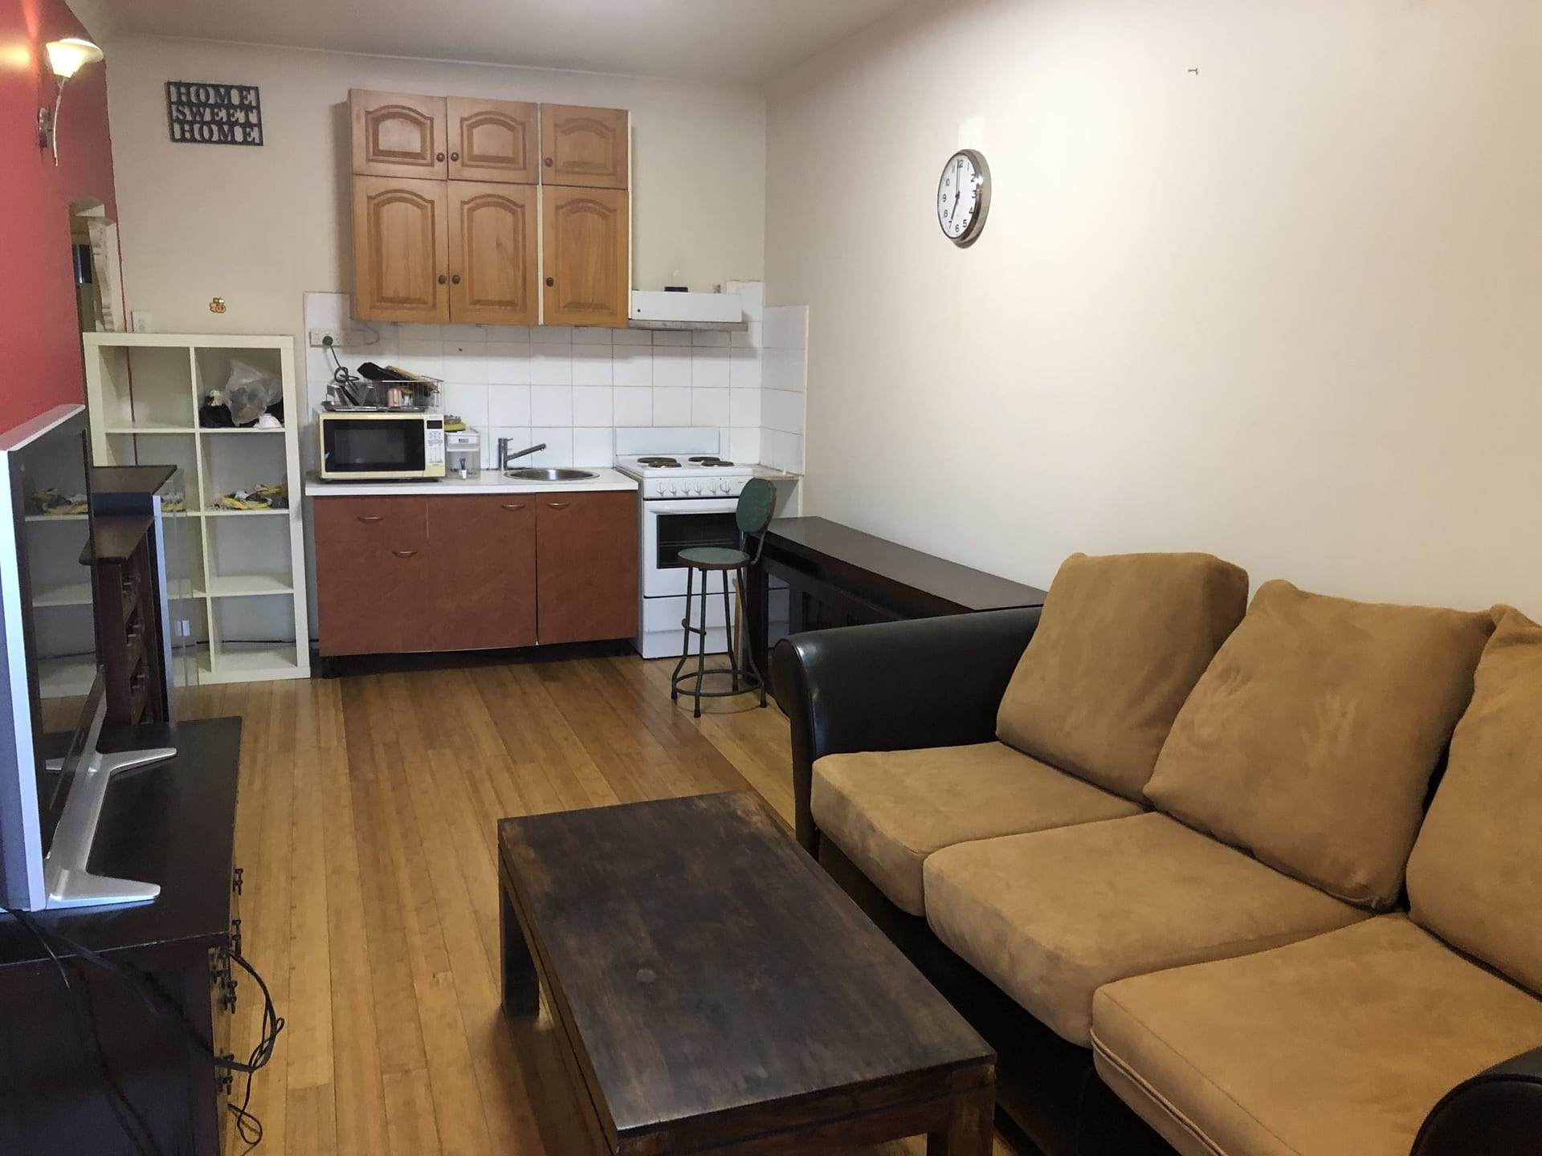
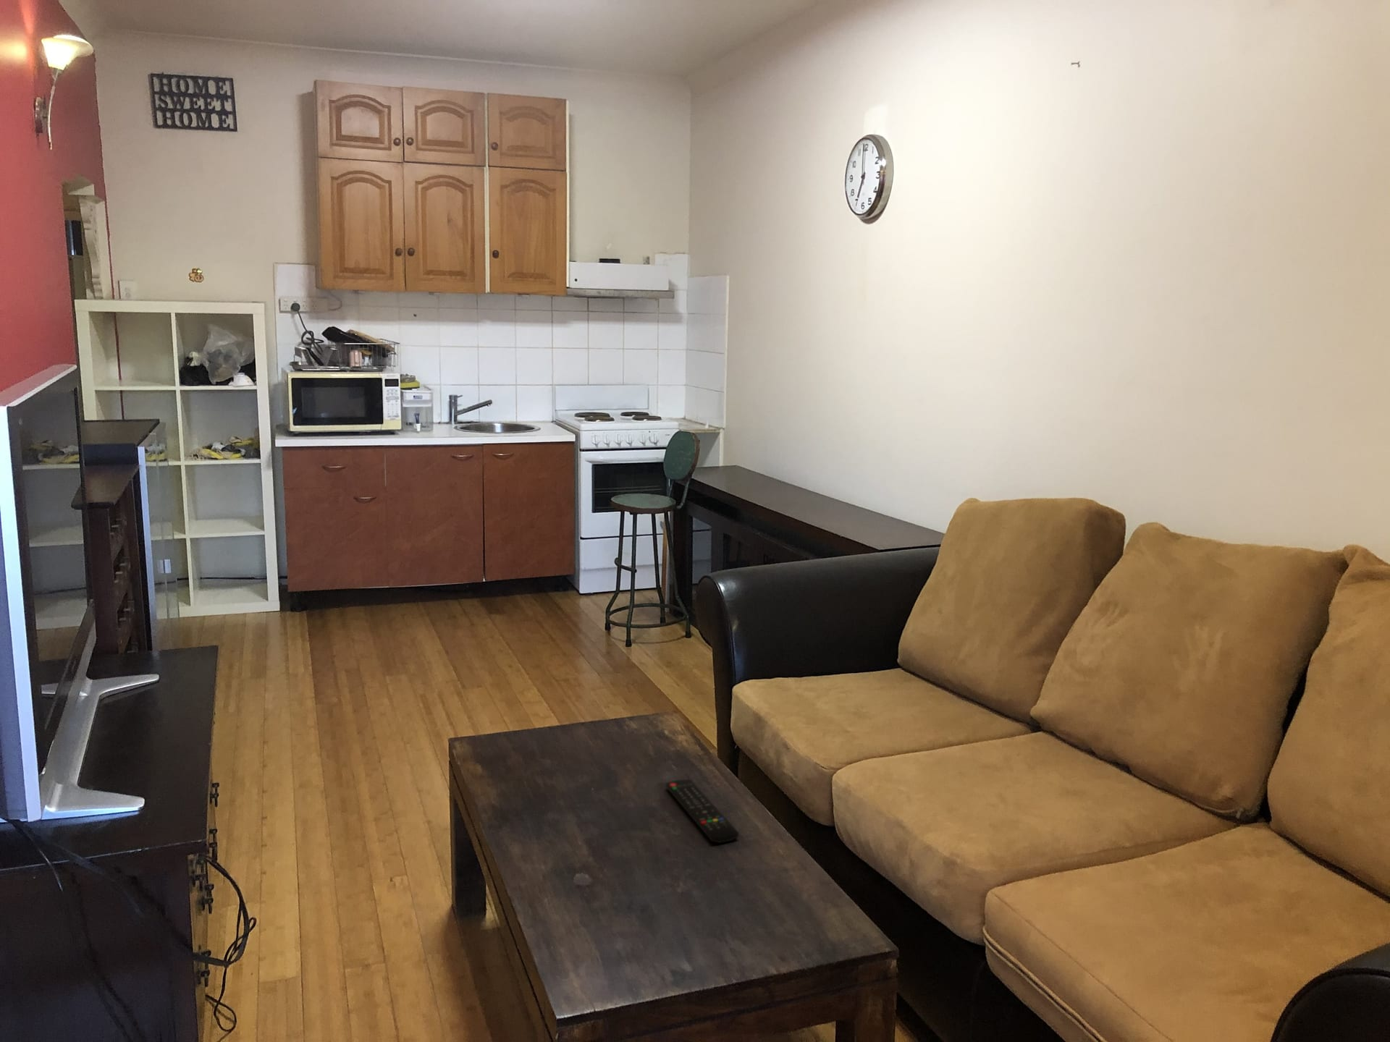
+ remote control [665,778,739,844]
